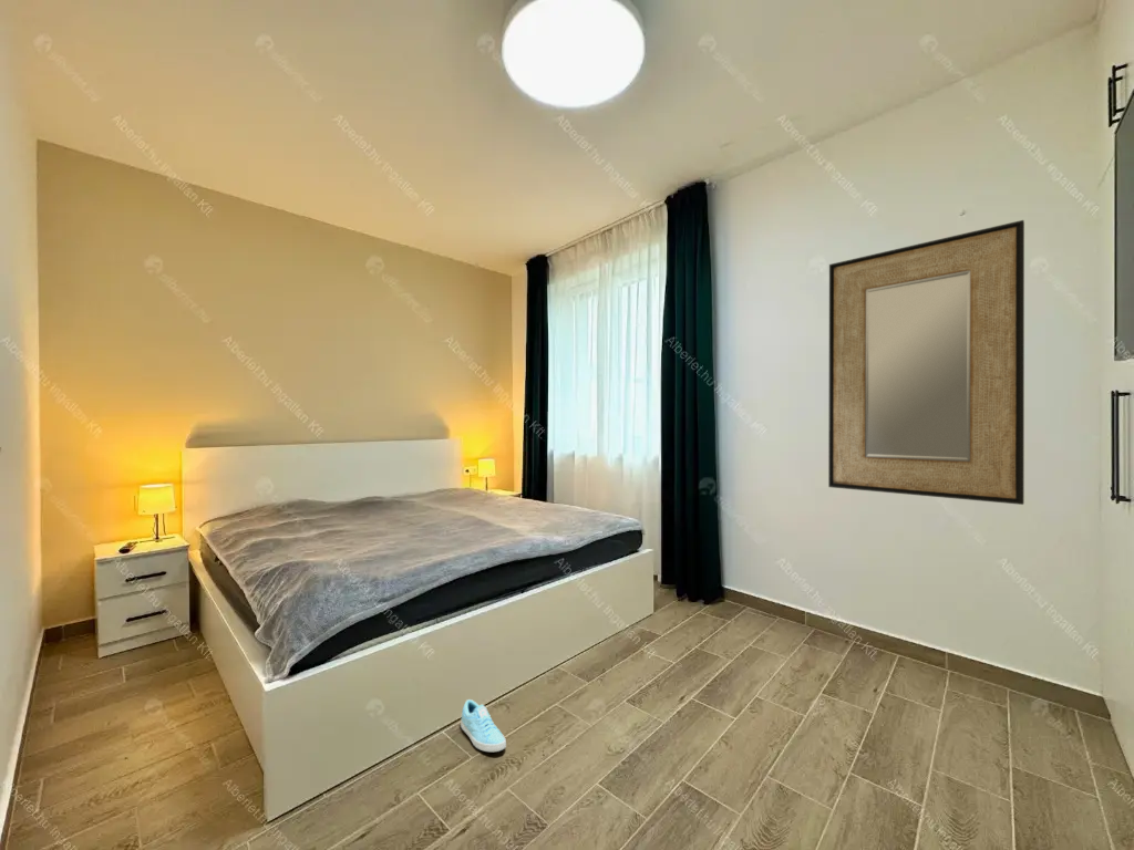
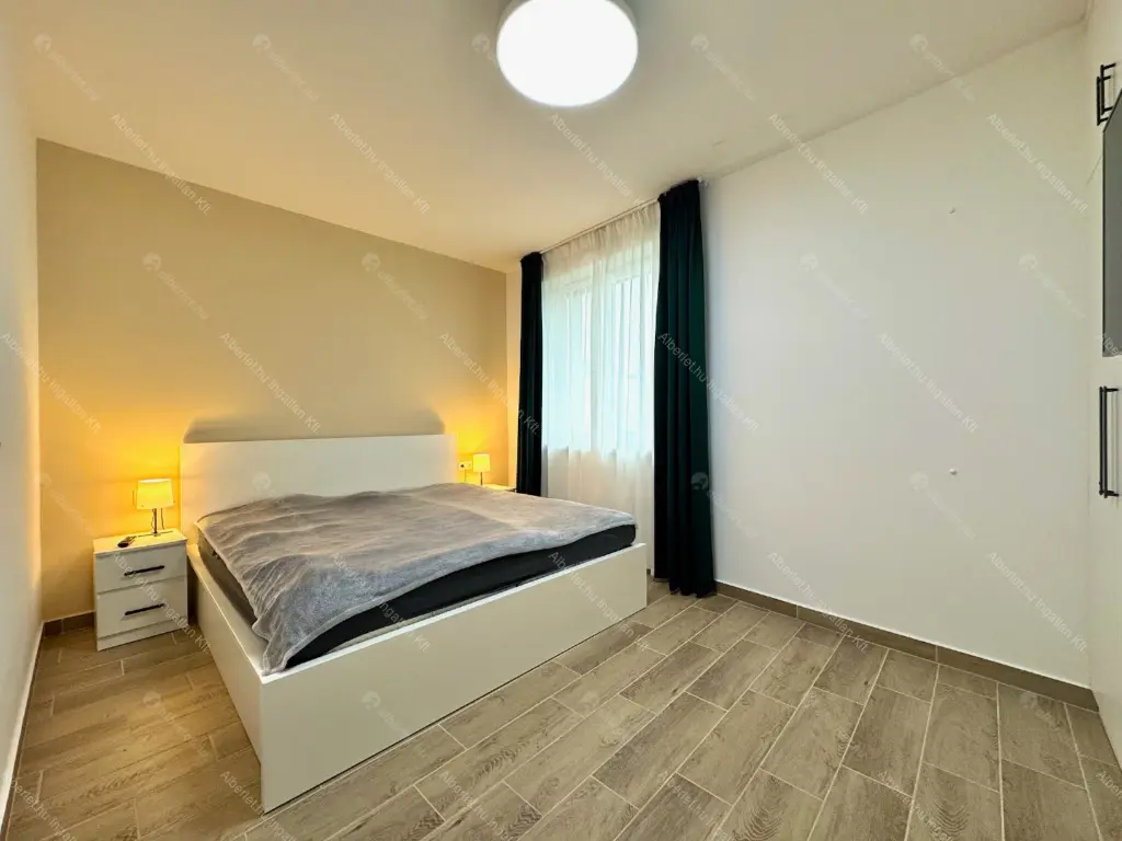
- home mirror [827,219,1025,506]
- sneaker [460,698,507,753]
